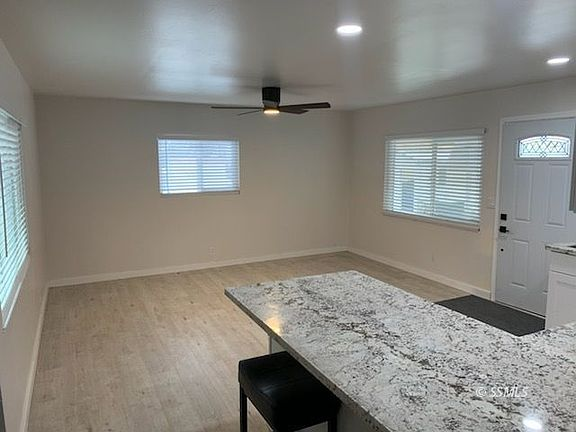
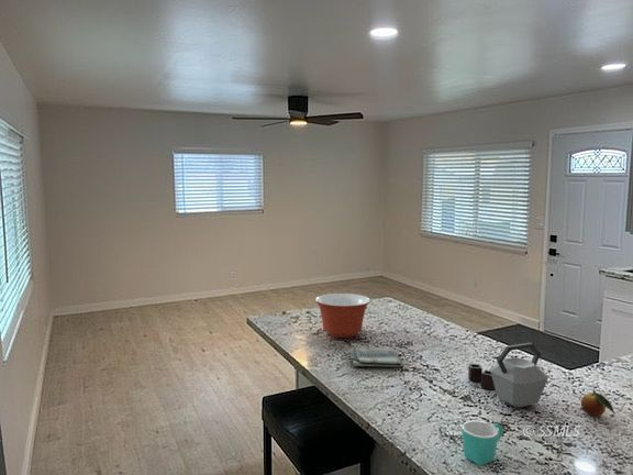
+ kettle [467,342,548,409]
+ mixing bowl [314,292,371,339]
+ dish towel [349,346,403,368]
+ fruit [580,386,617,418]
+ mug [460,420,503,466]
